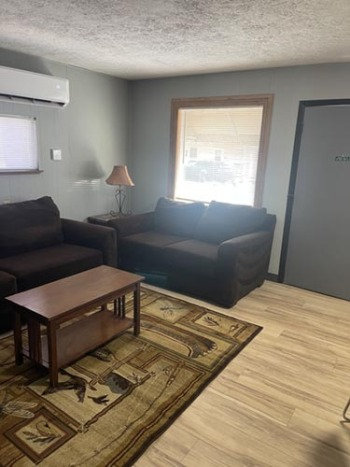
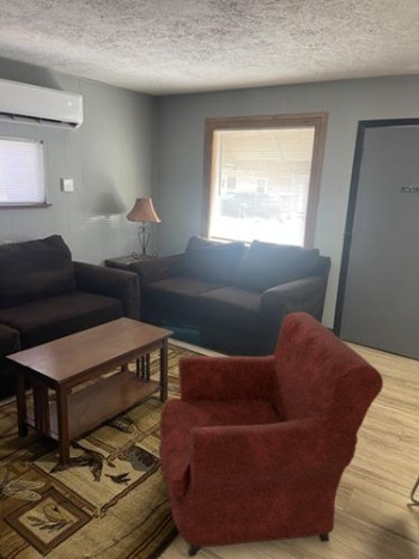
+ armchair [158,311,384,558]
